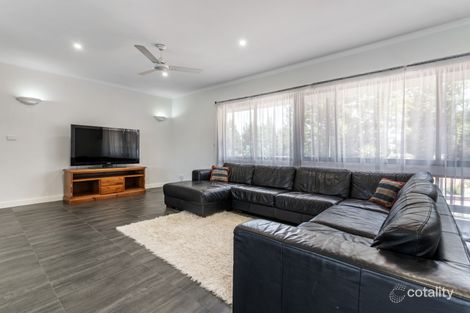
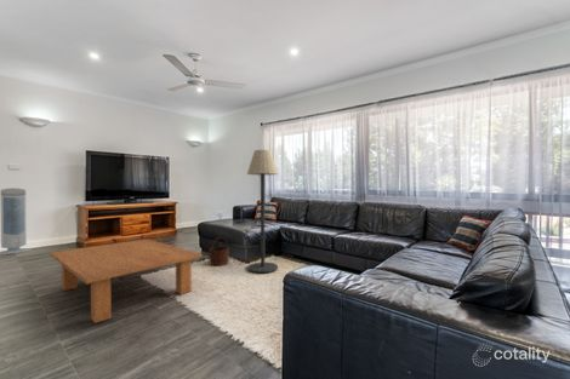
+ coffee table [50,237,204,325]
+ air purifier [0,186,33,255]
+ wooden bucket [207,236,230,266]
+ floor lamp [246,149,279,274]
